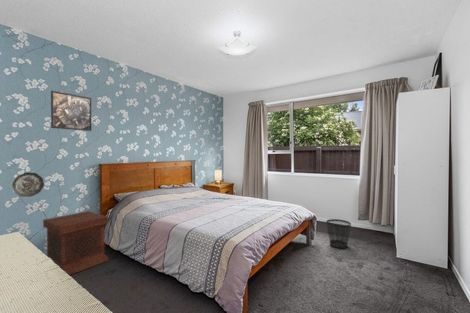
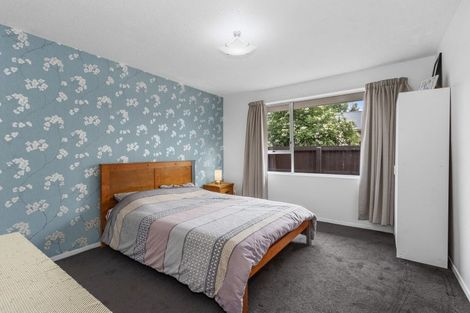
- wastebasket [325,218,352,249]
- side table [42,210,109,276]
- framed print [50,90,93,132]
- decorative plate [12,171,45,198]
